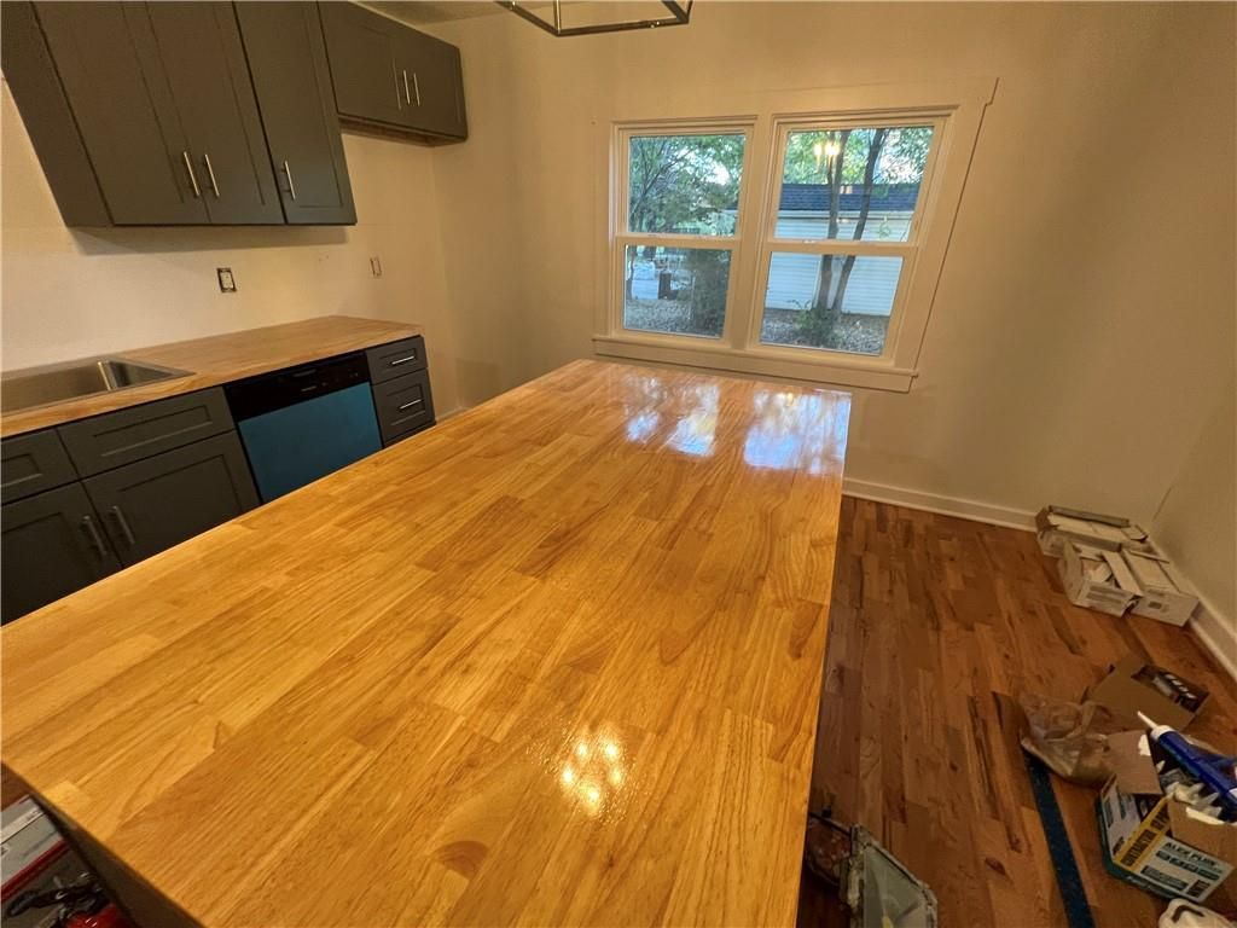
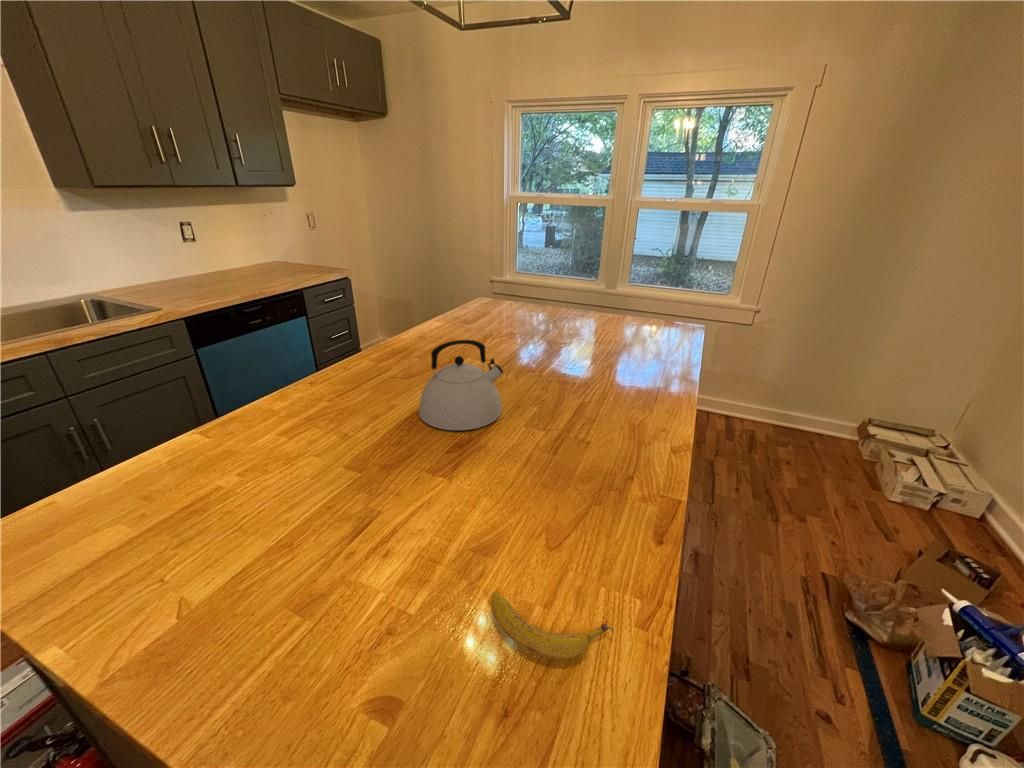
+ banana [490,591,615,660]
+ kettle [418,339,504,431]
